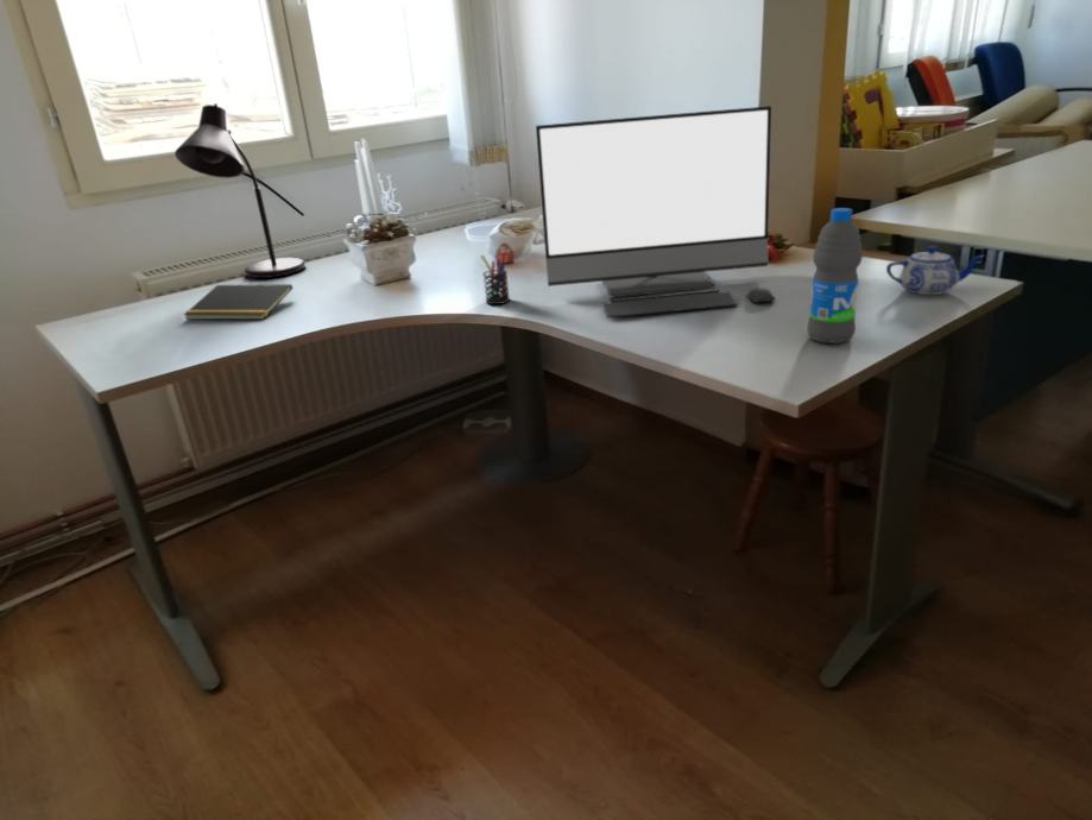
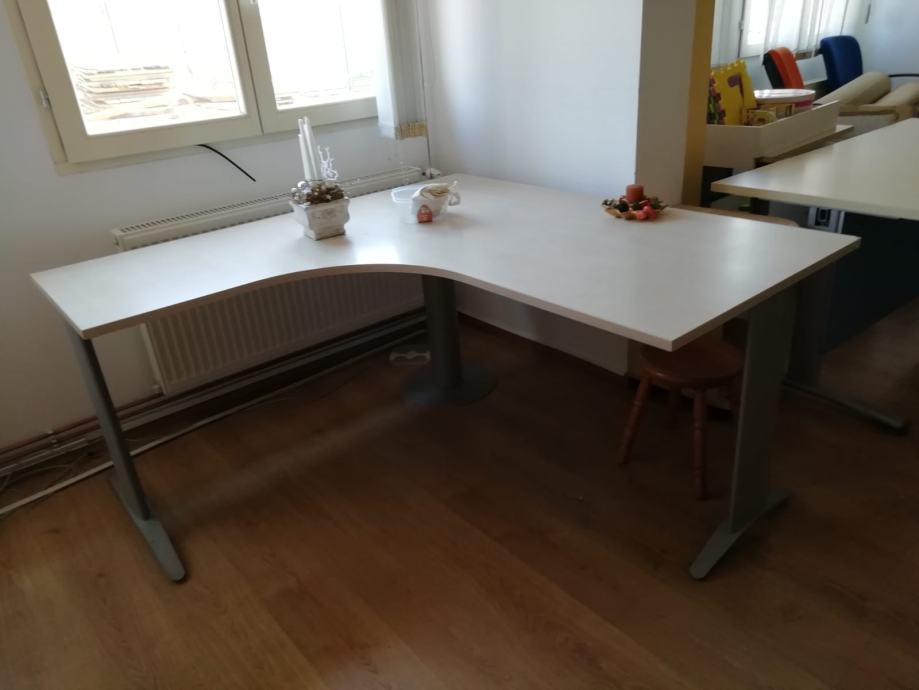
- pen holder [480,251,511,305]
- notepad [183,283,293,321]
- desk lamp [173,102,307,279]
- water bottle [806,207,864,345]
- monitor [535,105,776,318]
- teapot [885,245,986,296]
